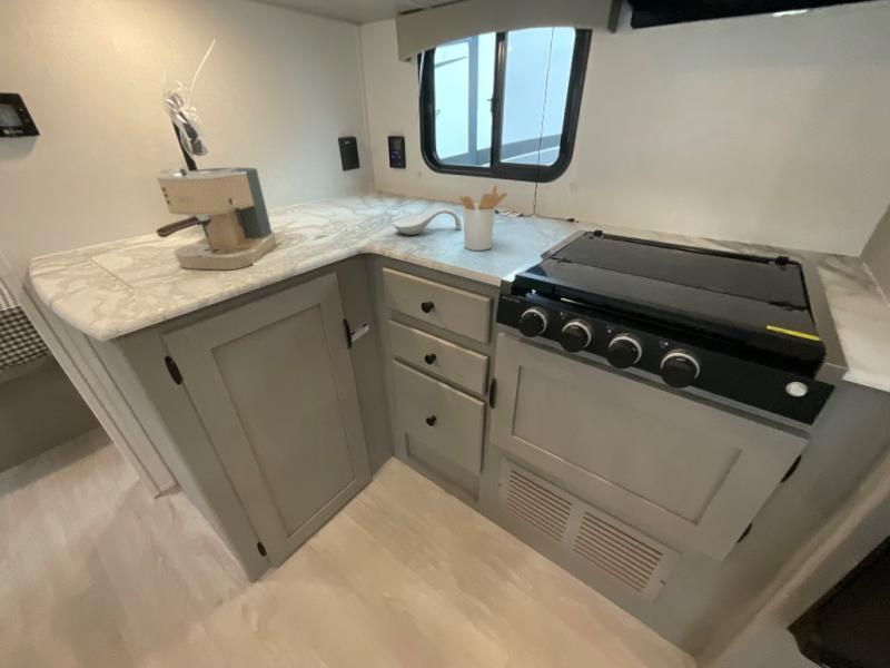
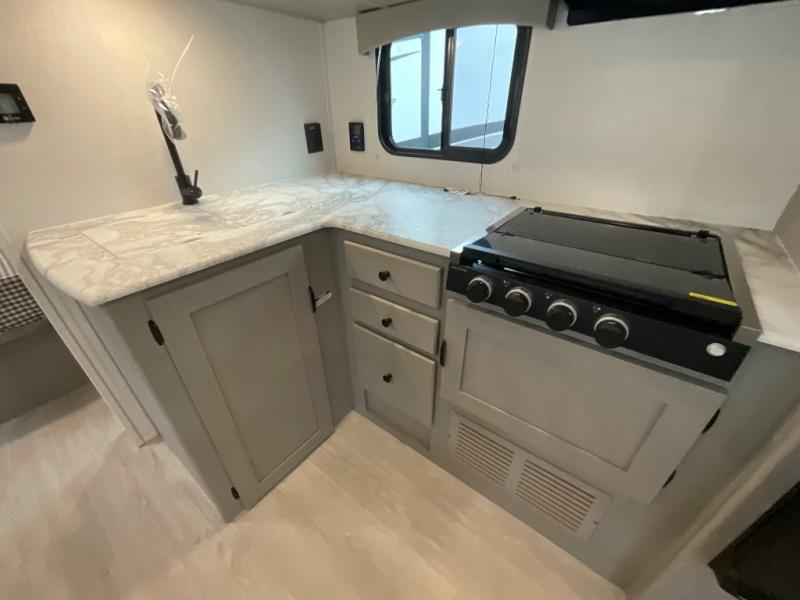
- spoon rest [392,207,463,236]
- utensil holder [458,183,508,252]
- coffee maker [156,167,277,271]
